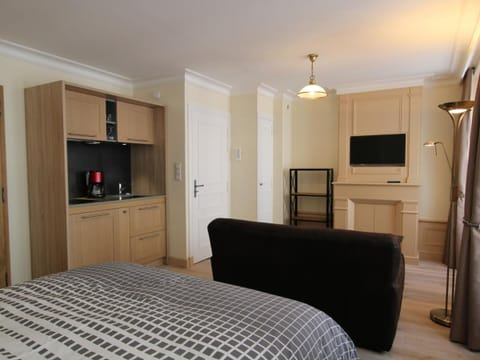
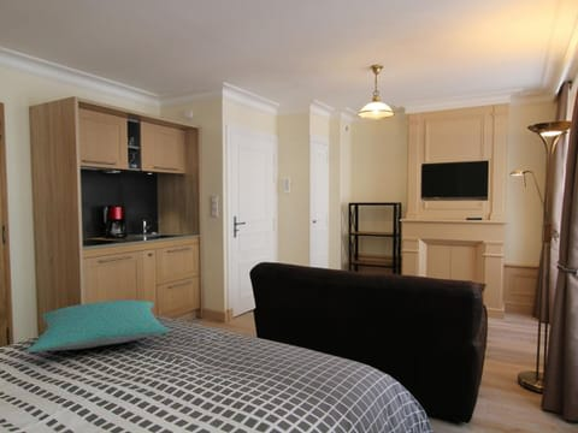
+ pillow [25,299,171,354]
